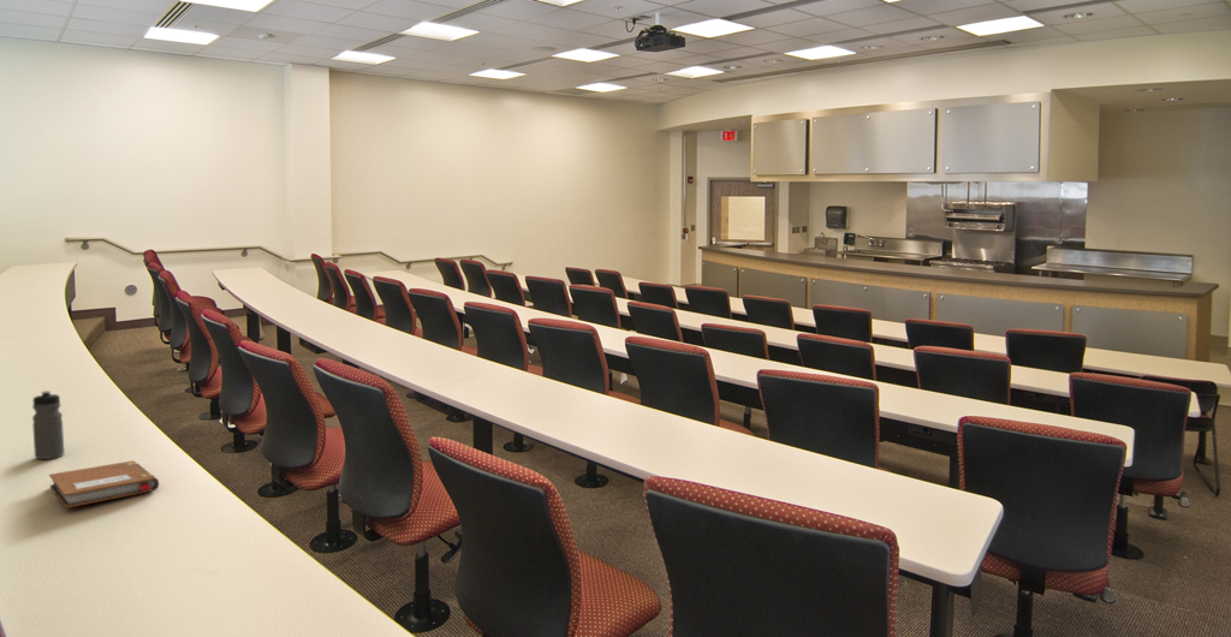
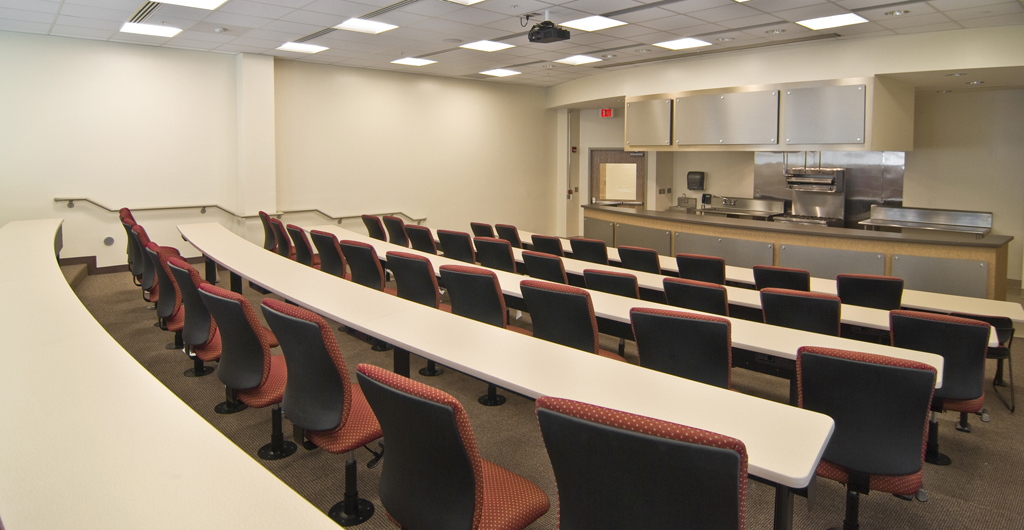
- water bottle [31,389,65,460]
- notebook [48,460,160,508]
